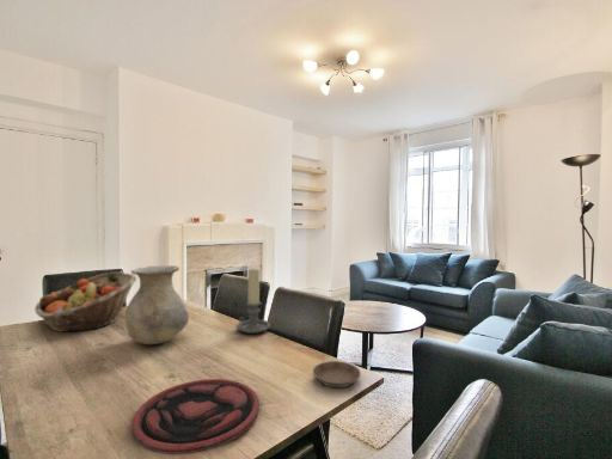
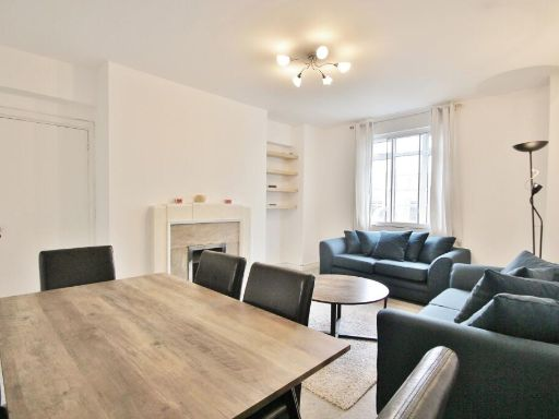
- plate [130,378,261,455]
- candle holder [235,268,271,335]
- vase [124,264,190,345]
- saucer [312,360,362,388]
- fruit basket [33,271,137,333]
